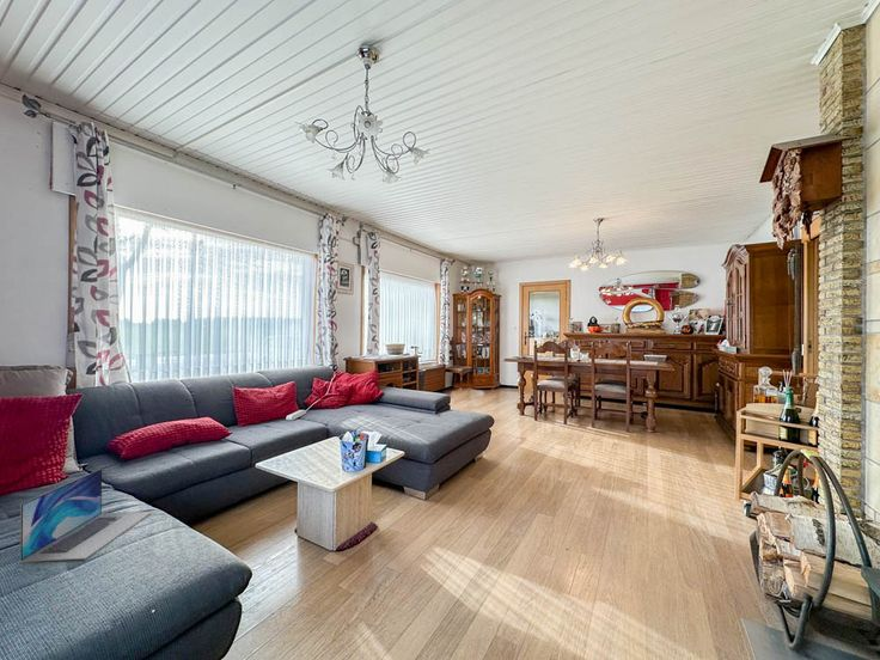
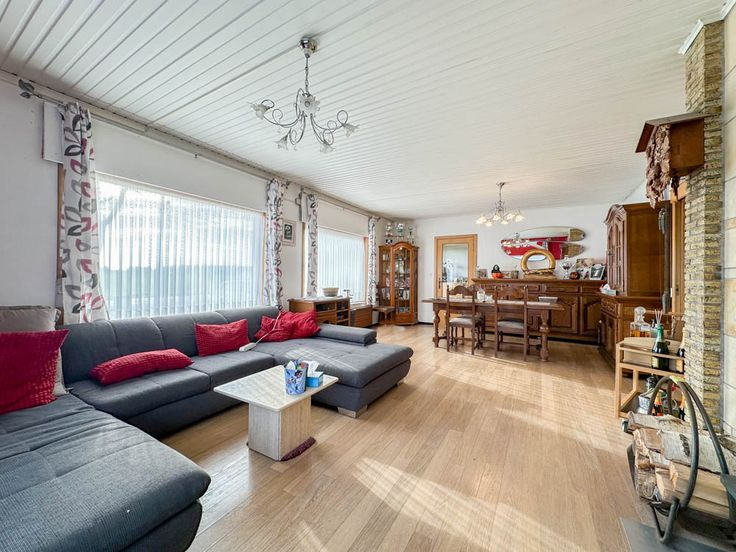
- laptop [19,468,153,563]
